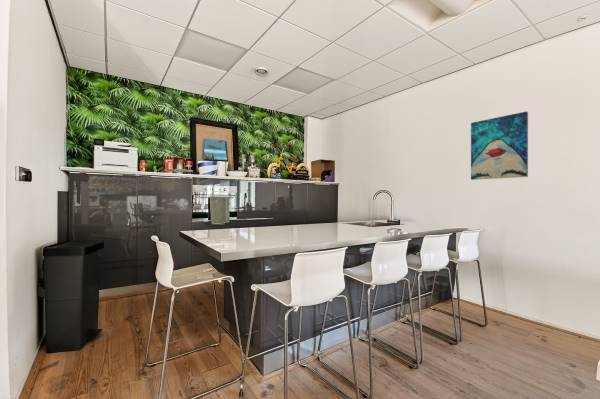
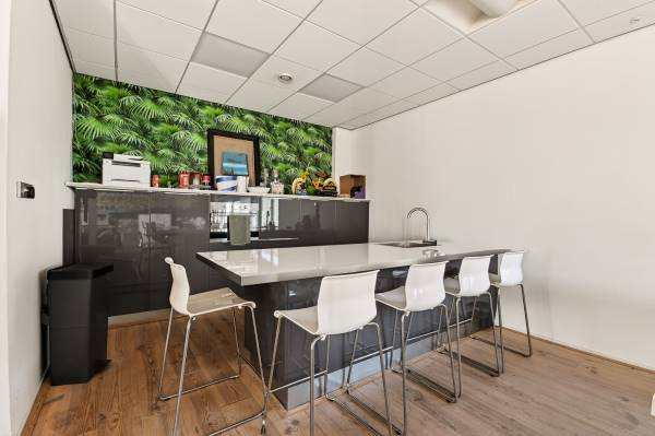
- wall art [470,110,529,181]
